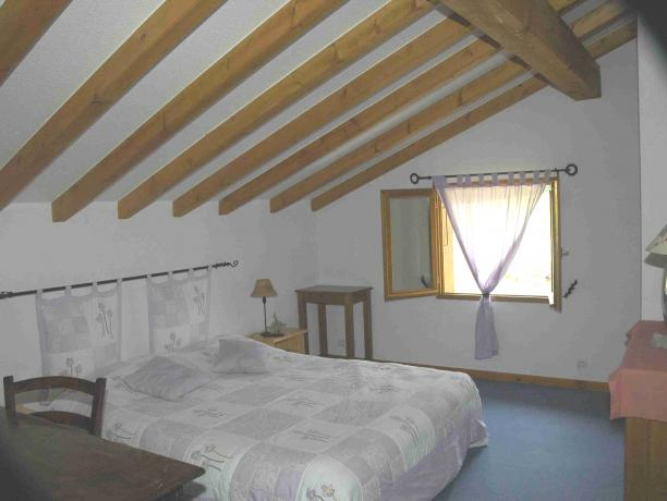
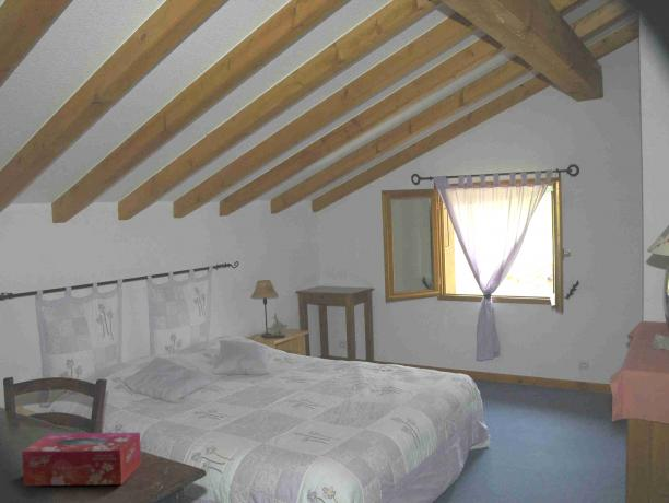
+ tissue box [21,432,142,487]
